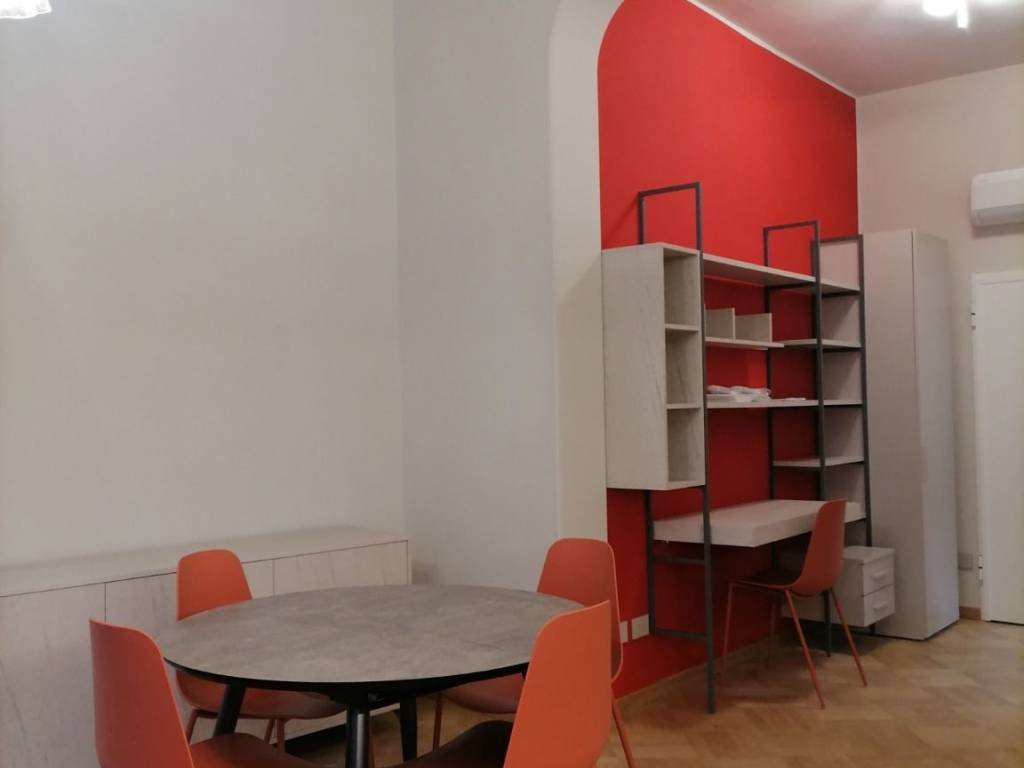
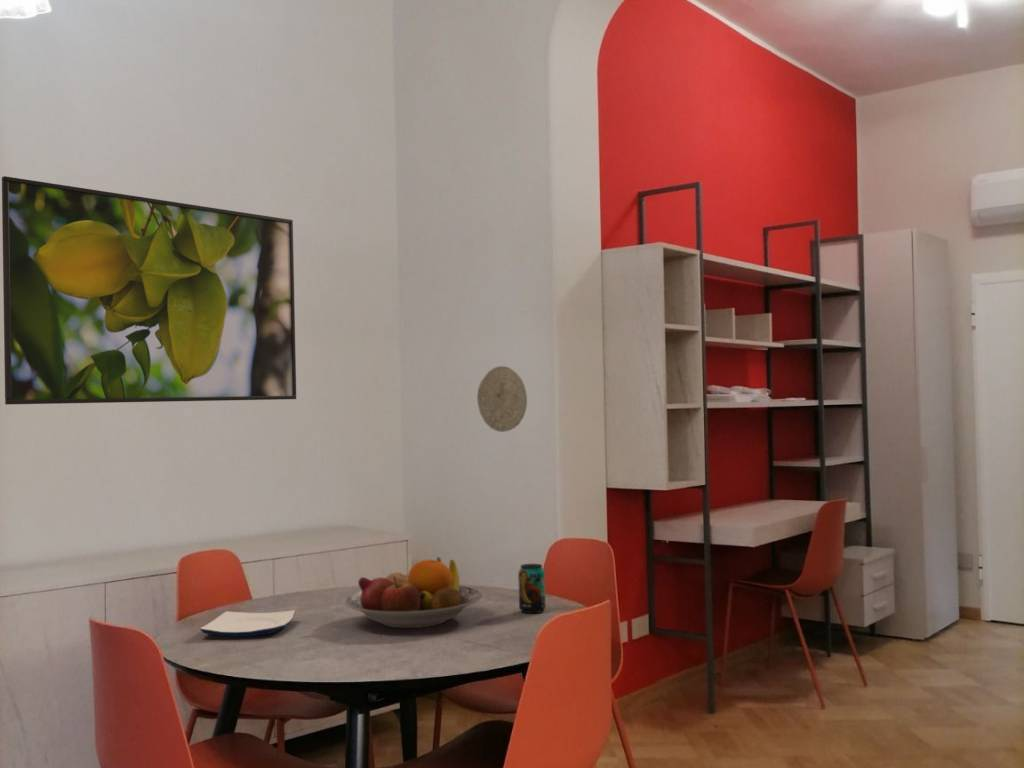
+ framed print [1,175,297,406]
+ plate [199,610,296,638]
+ beverage can [517,563,547,614]
+ decorative plate [476,365,528,433]
+ fruit bowl [344,556,483,629]
